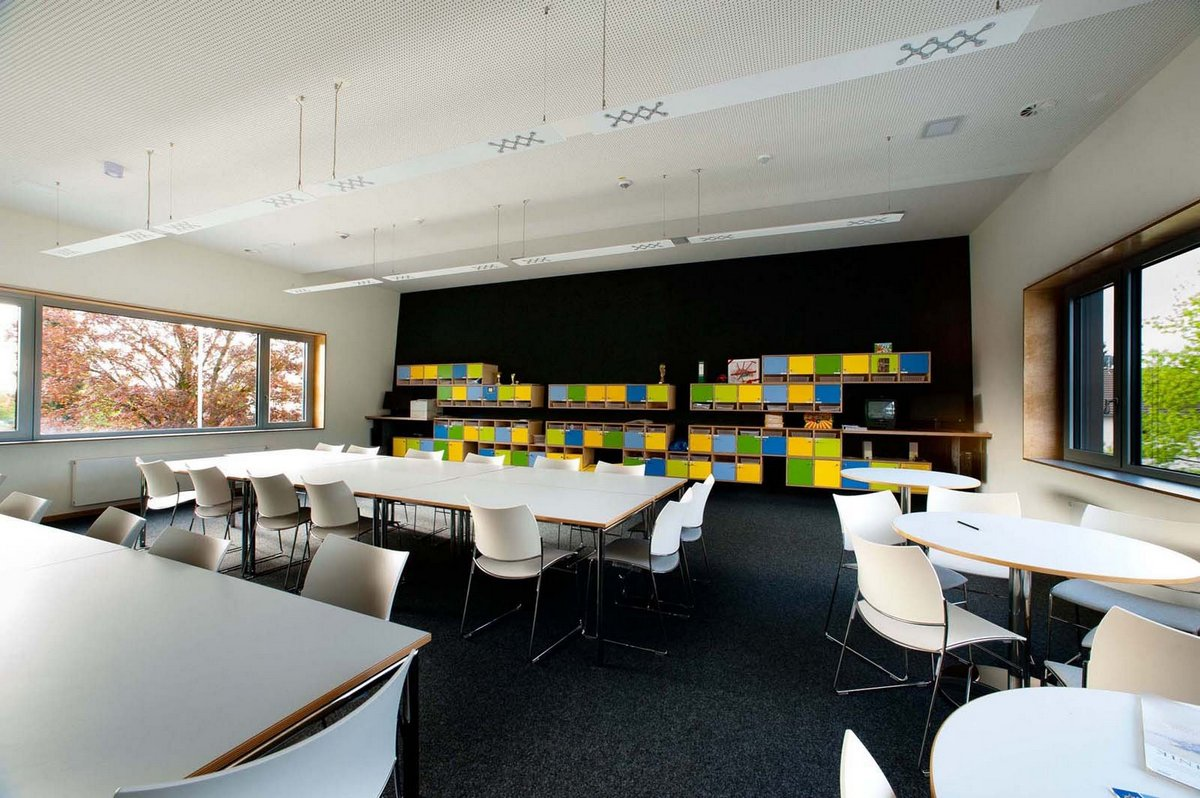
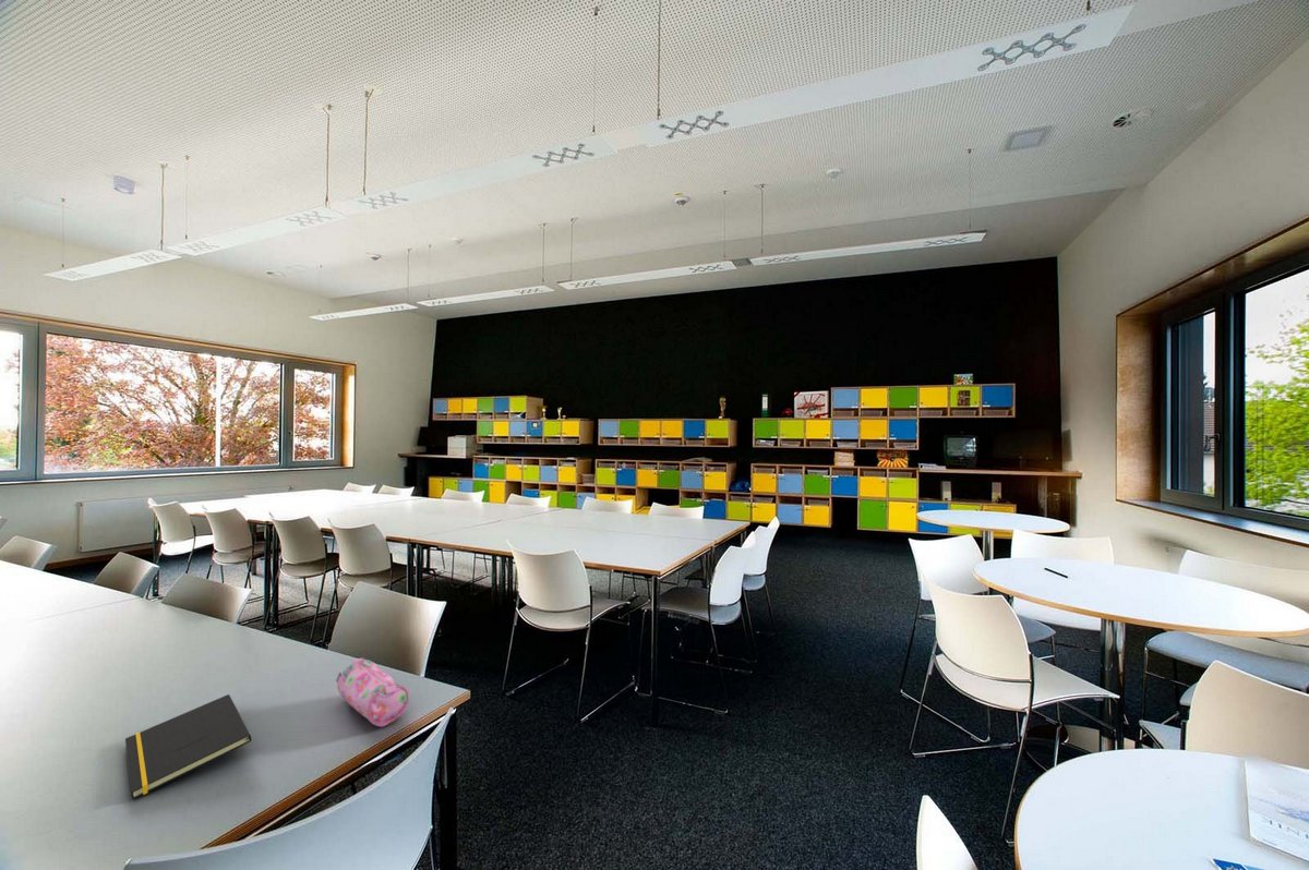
+ notepad [124,693,253,800]
+ pencil case [335,657,410,727]
